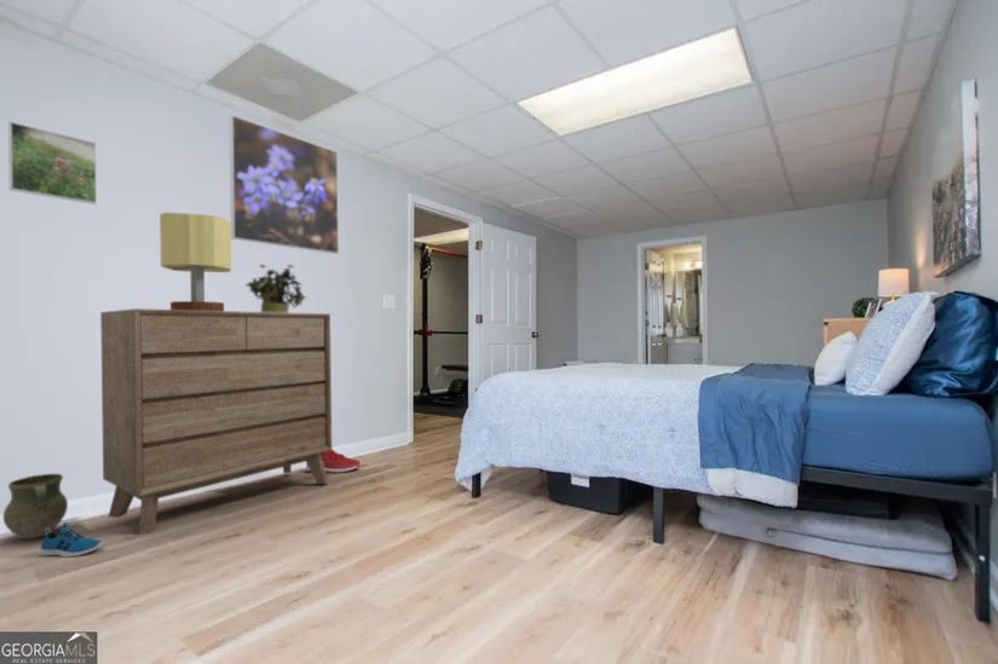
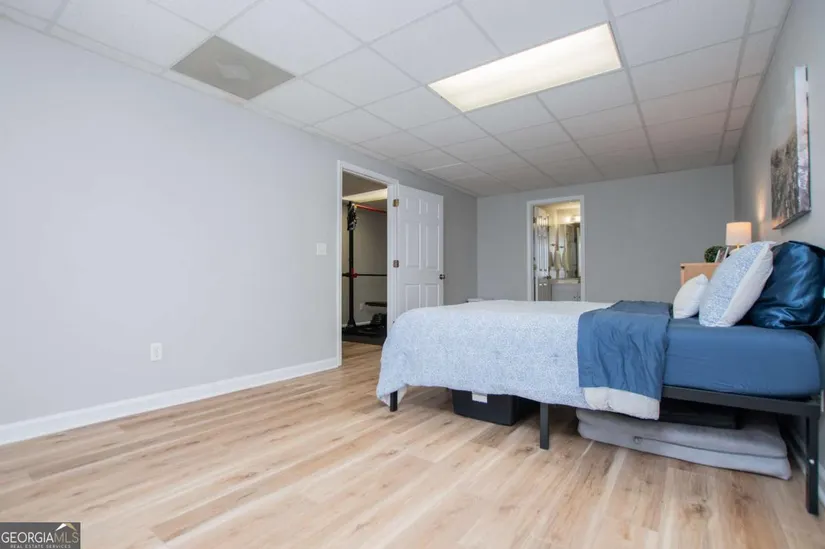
- ceramic jug [2,473,69,541]
- sneaker [305,448,362,474]
- table lamp [158,212,232,311]
- shoe [38,521,105,559]
- potted plant [244,262,307,313]
- dresser [99,307,333,536]
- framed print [229,114,340,255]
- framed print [7,120,98,206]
